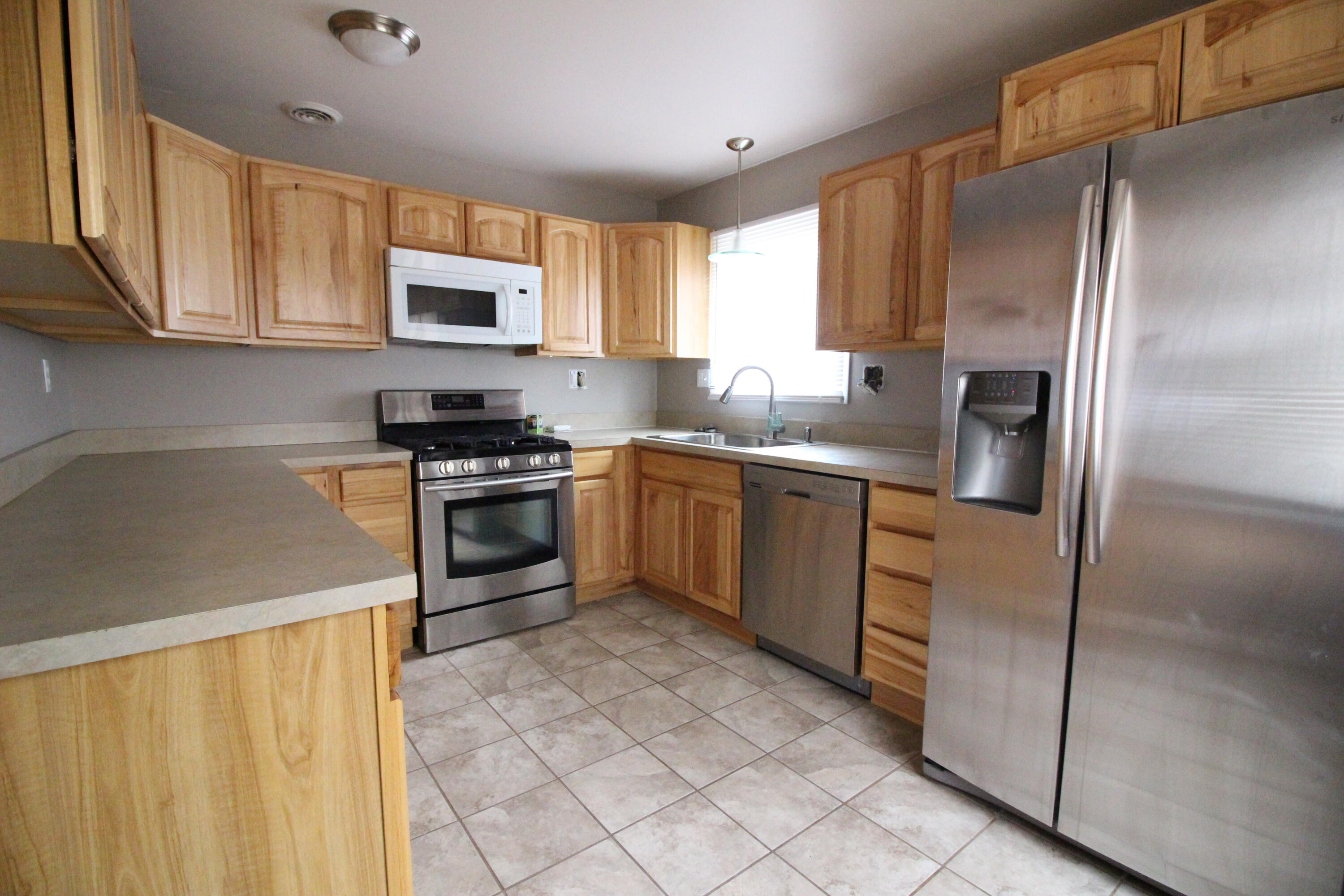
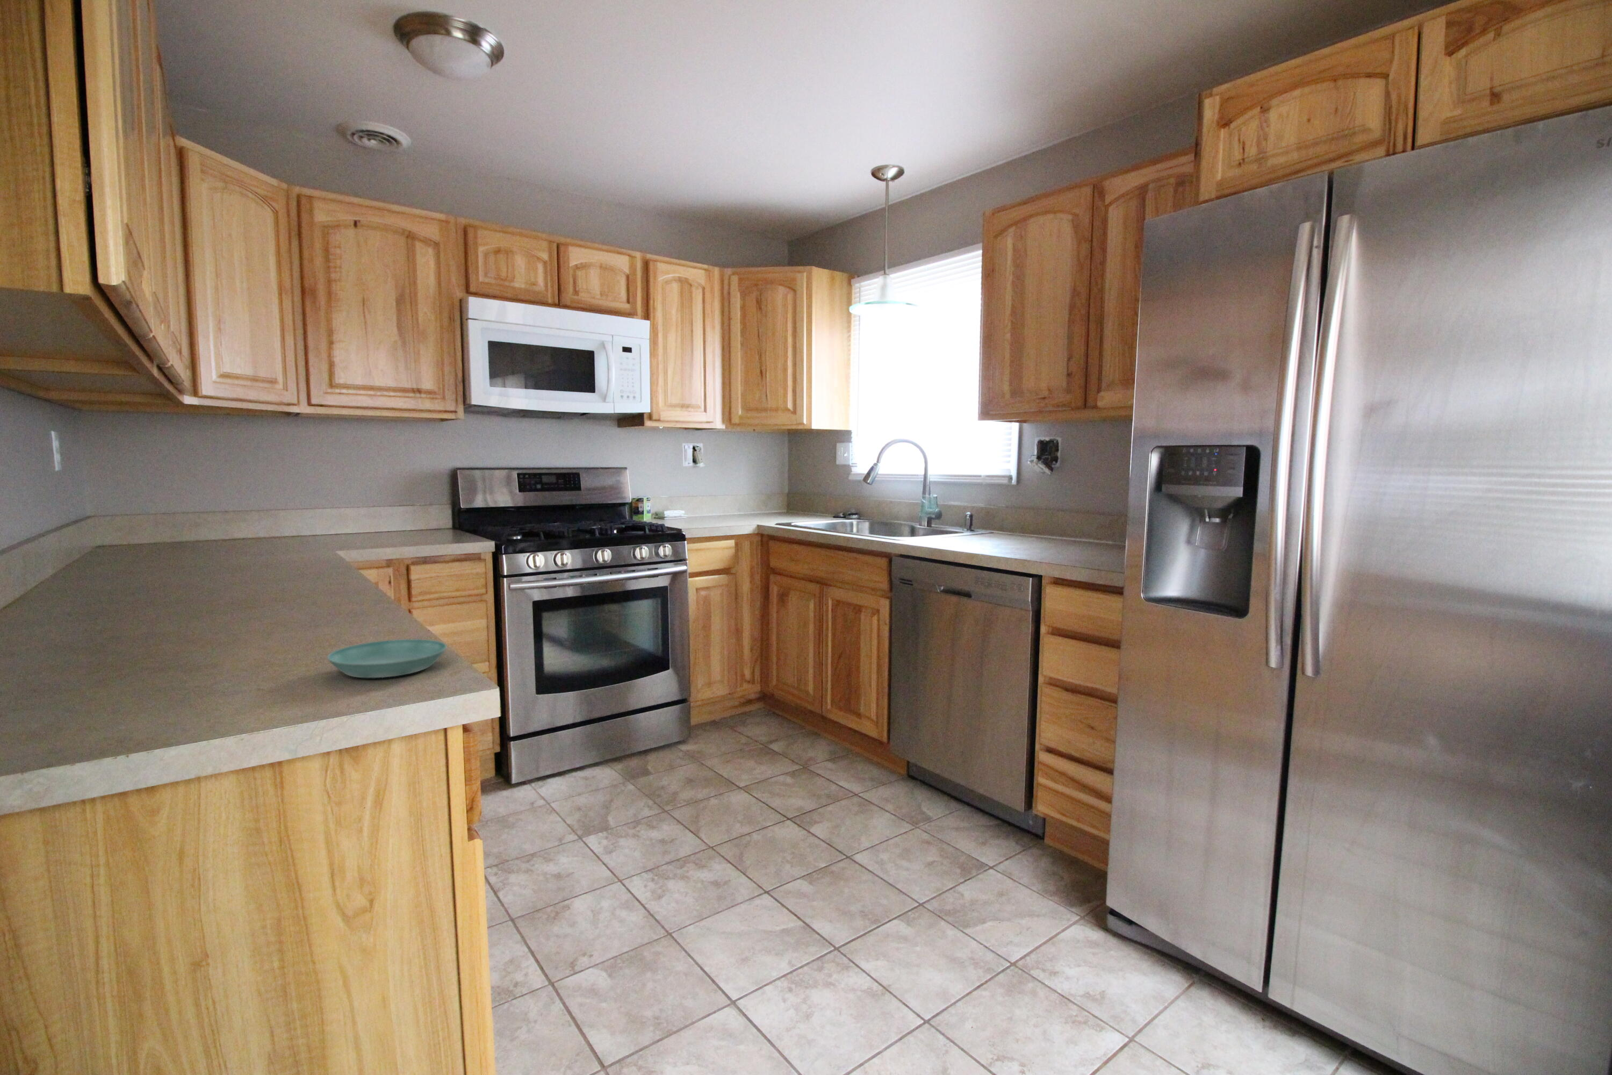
+ saucer [326,638,447,678]
